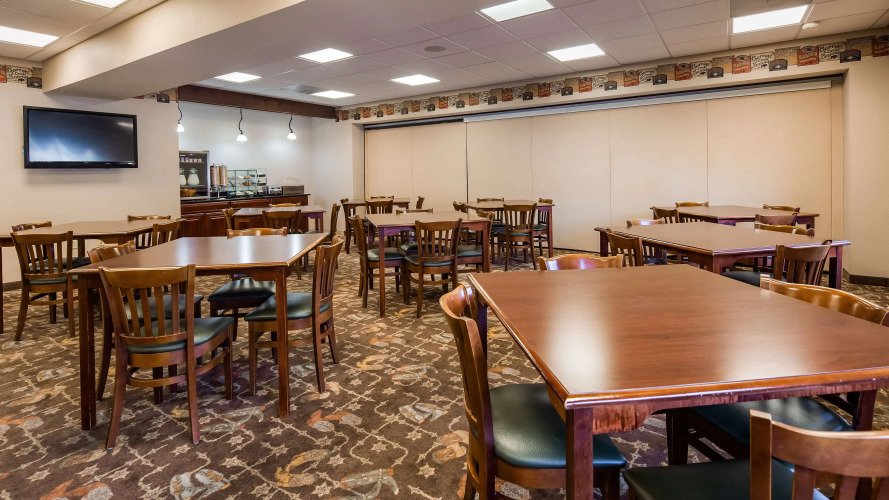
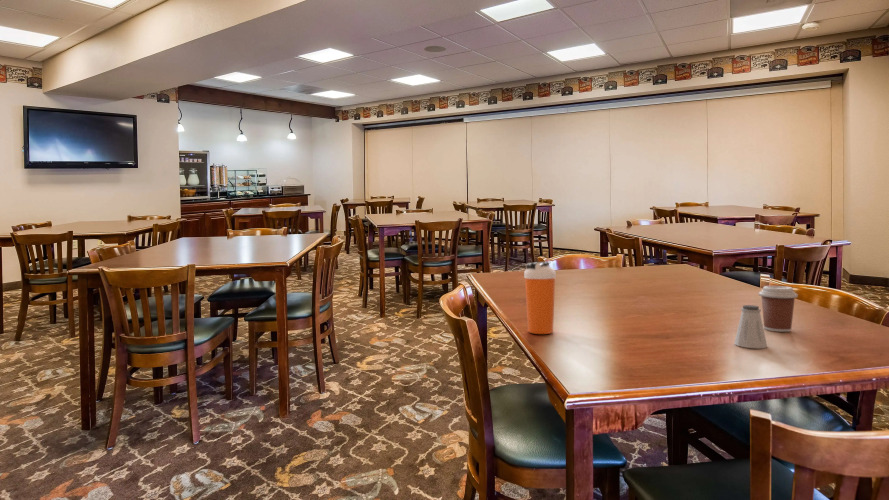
+ shaker bottle [523,261,557,335]
+ saltshaker [733,304,768,349]
+ coffee cup [758,285,799,333]
